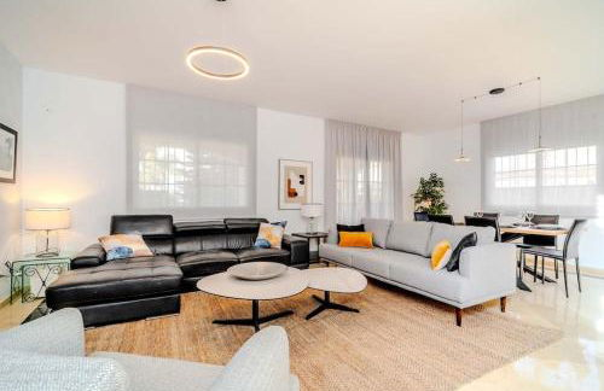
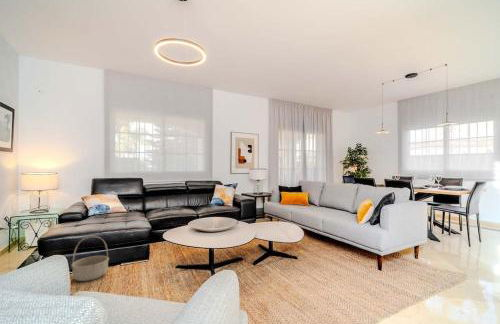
+ basket [70,235,110,282]
